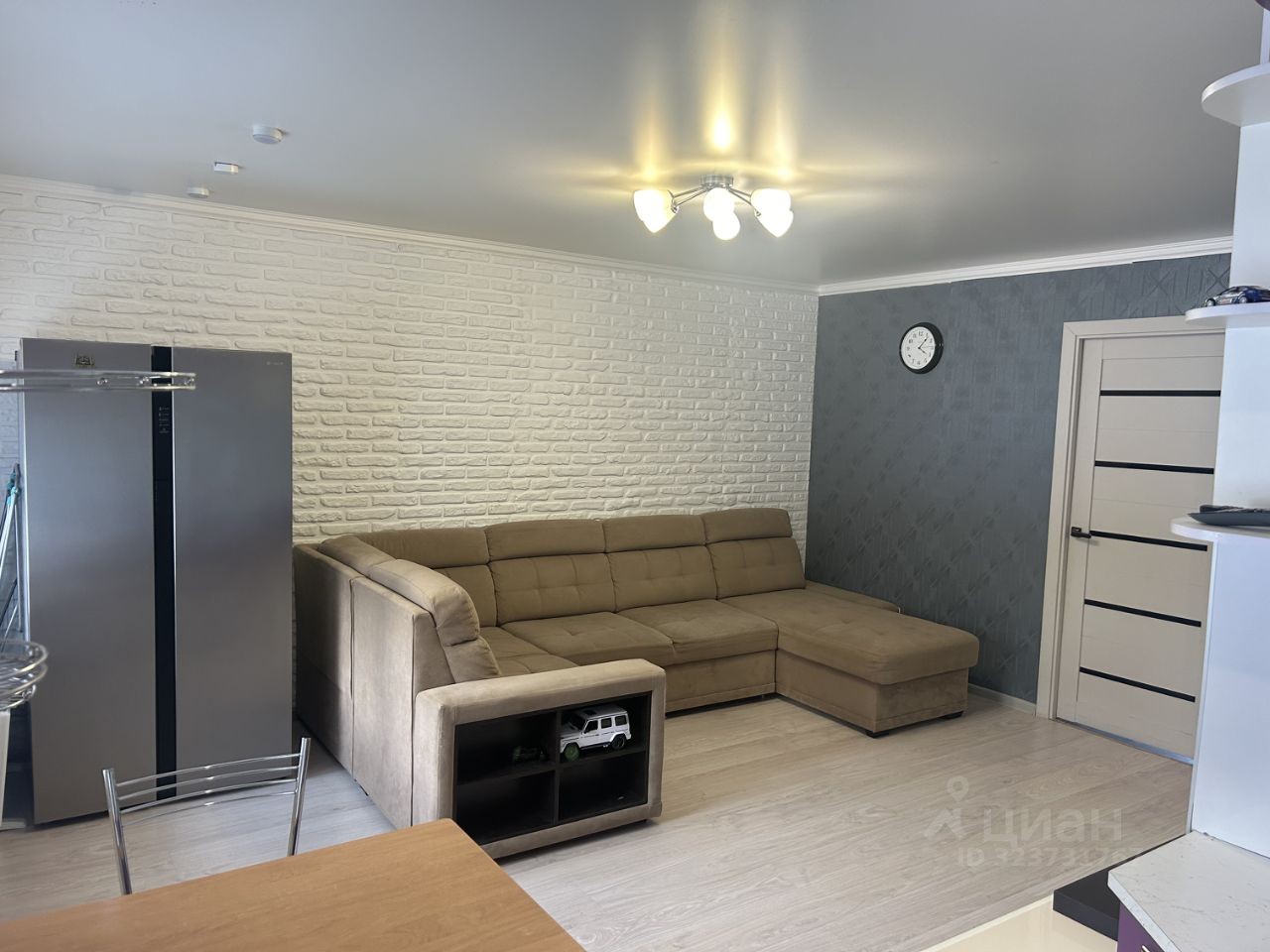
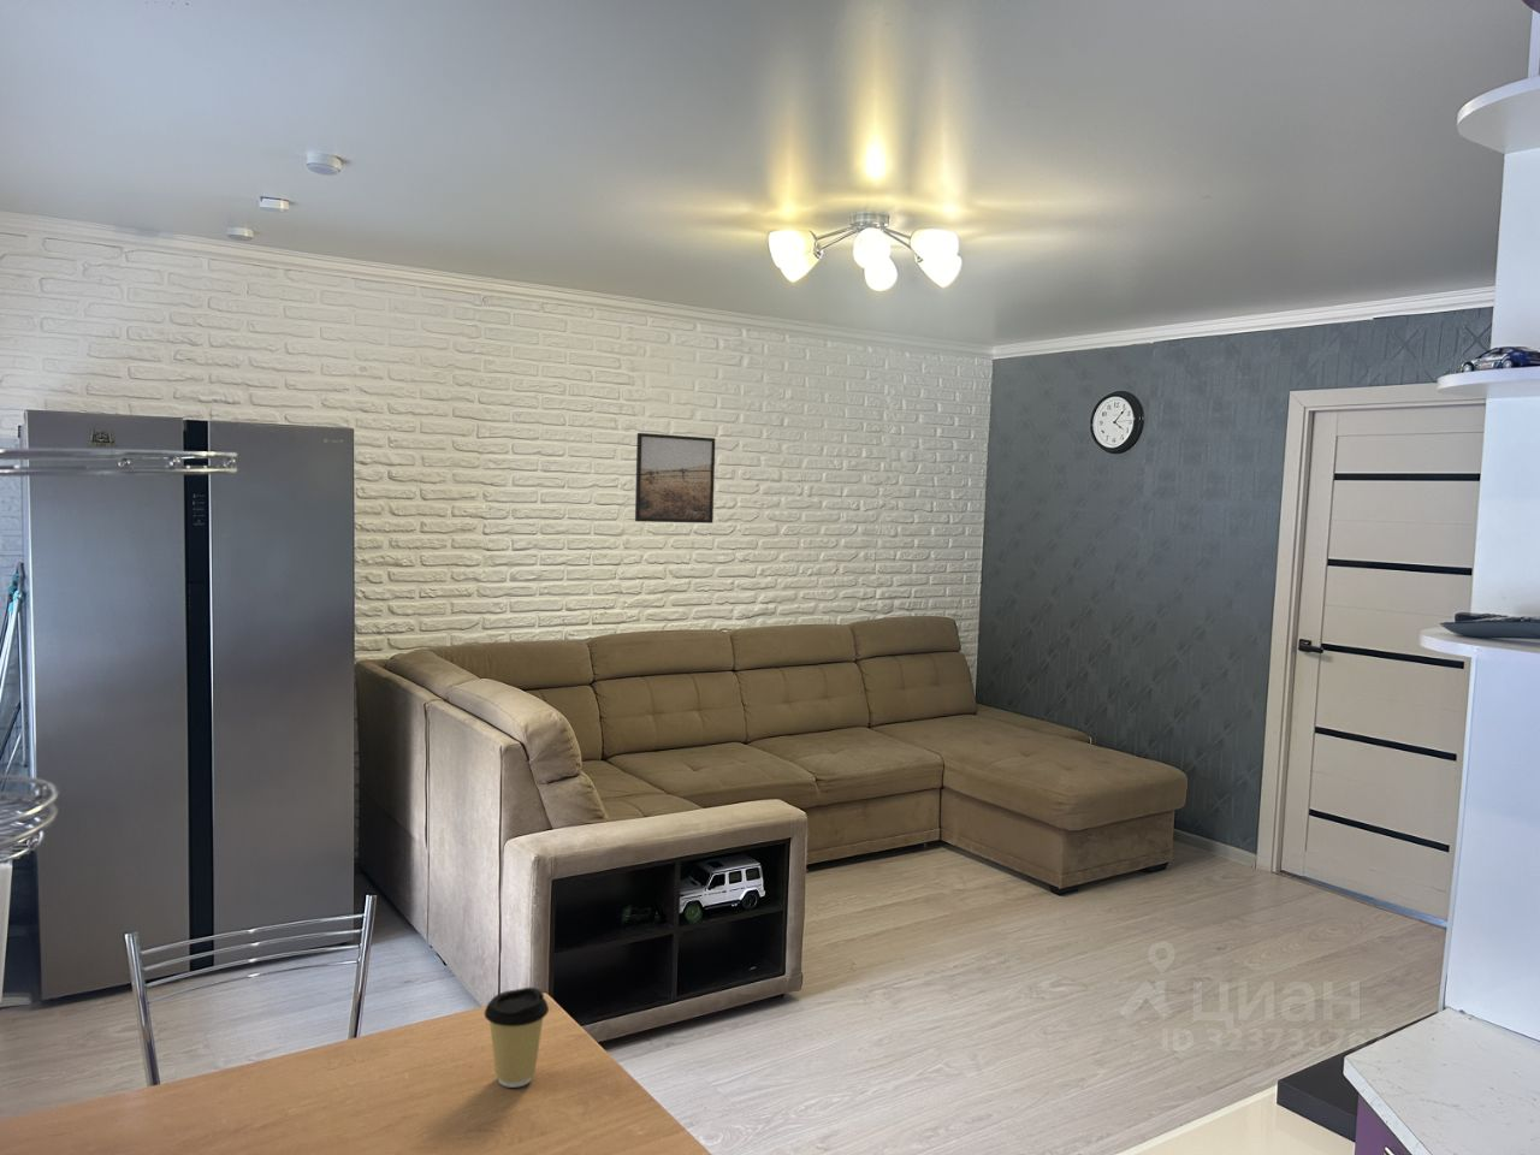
+ coffee cup [484,986,549,1088]
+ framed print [634,432,715,524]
